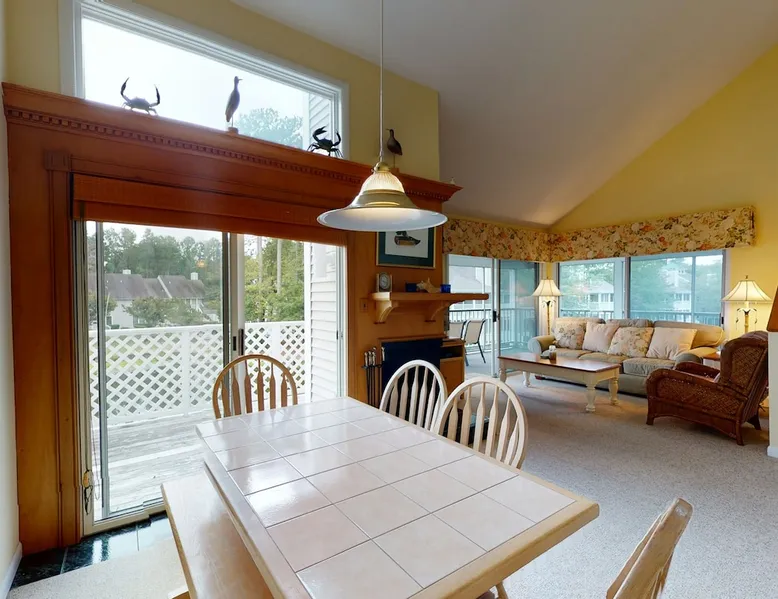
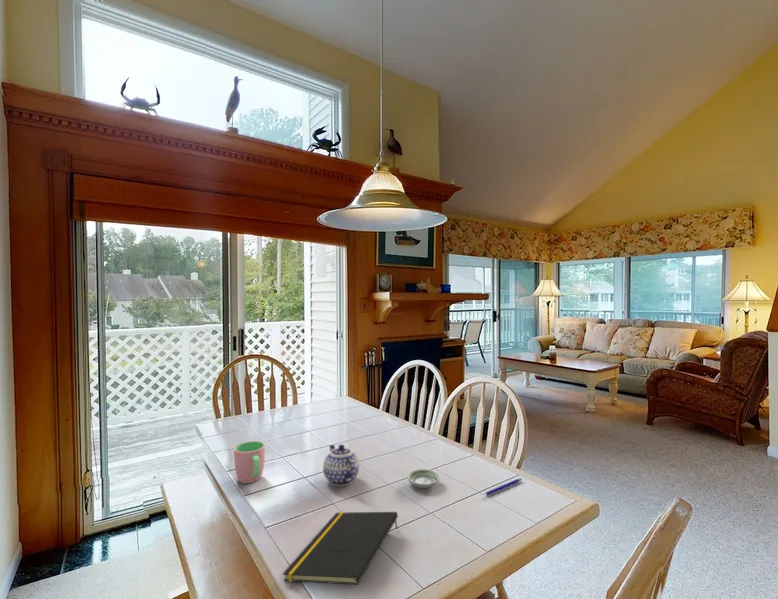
+ saucer [406,468,441,489]
+ cup [233,440,266,484]
+ pen [485,477,523,497]
+ teapot [322,444,360,487]
+ notepad [282,511,399,586]
